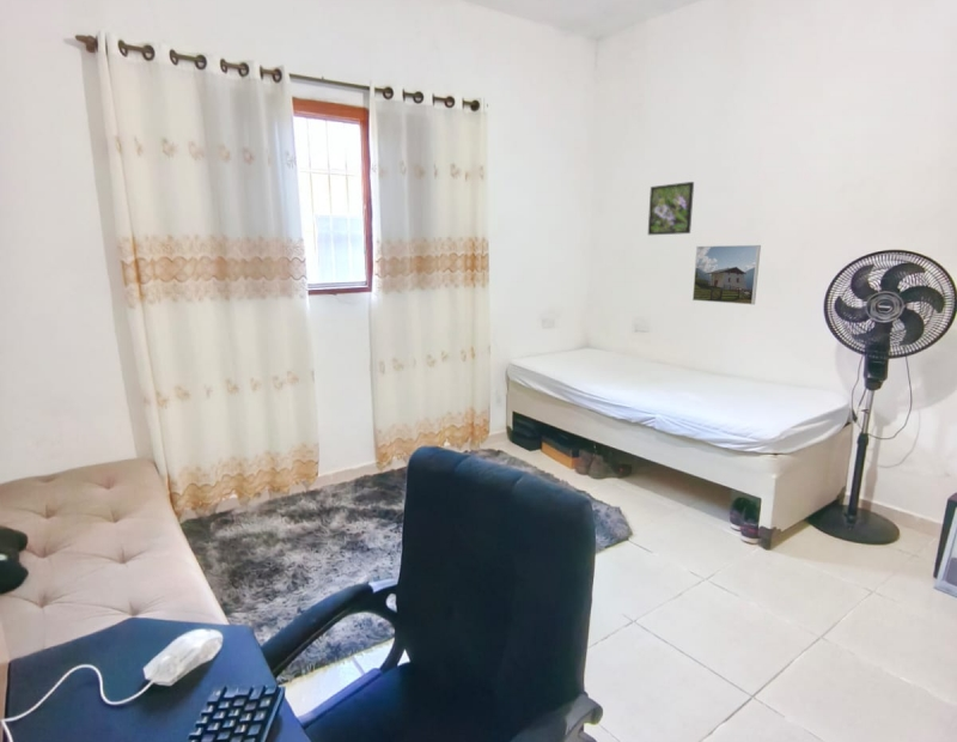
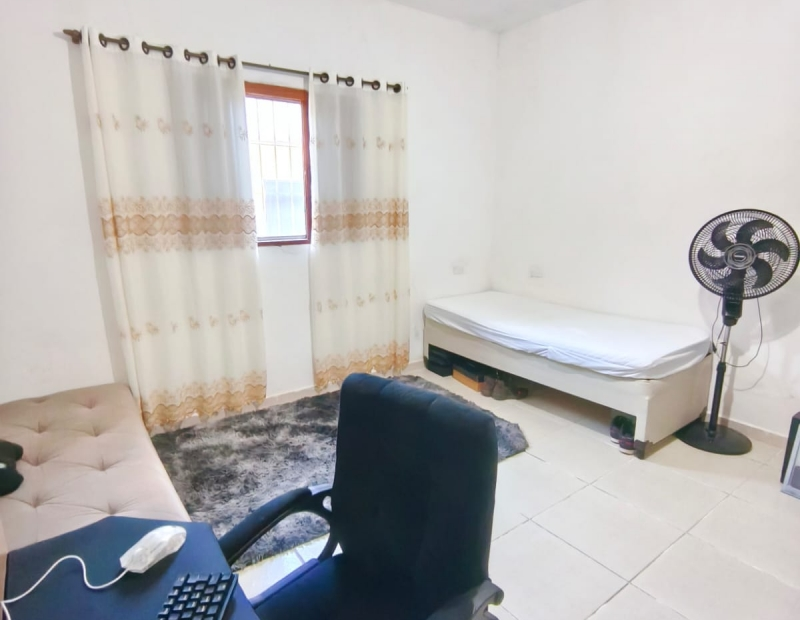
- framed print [647,181,695,236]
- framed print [691,244,762,305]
